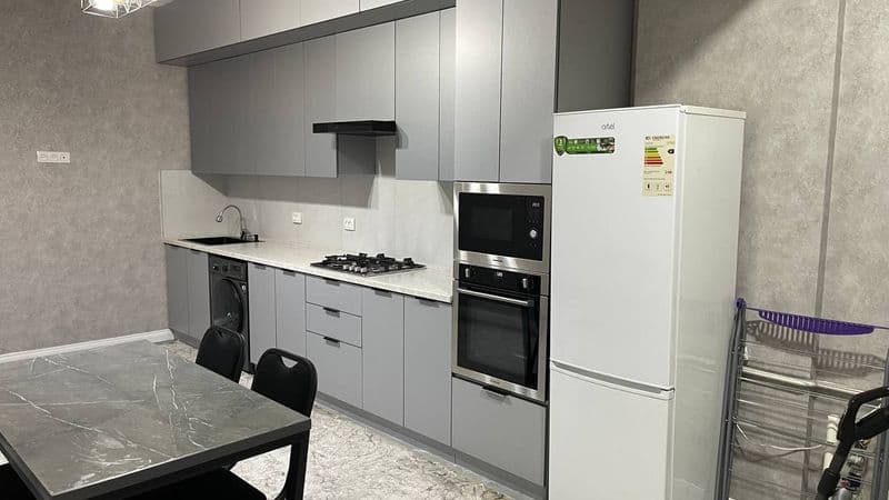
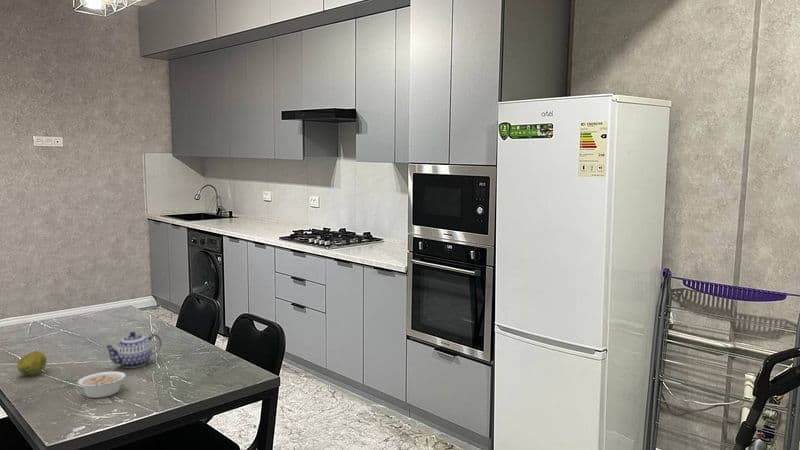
+ teapot [104,331,162,369]
+ fruit [16,350,47,376]
+ legume [77,371,135,399]
